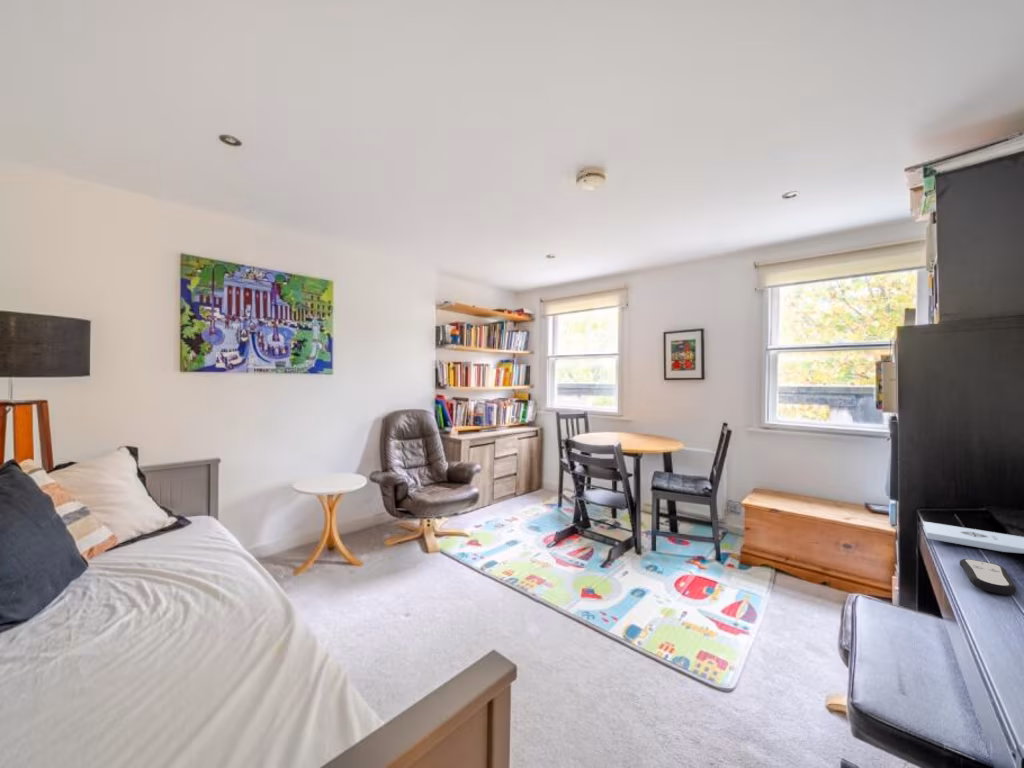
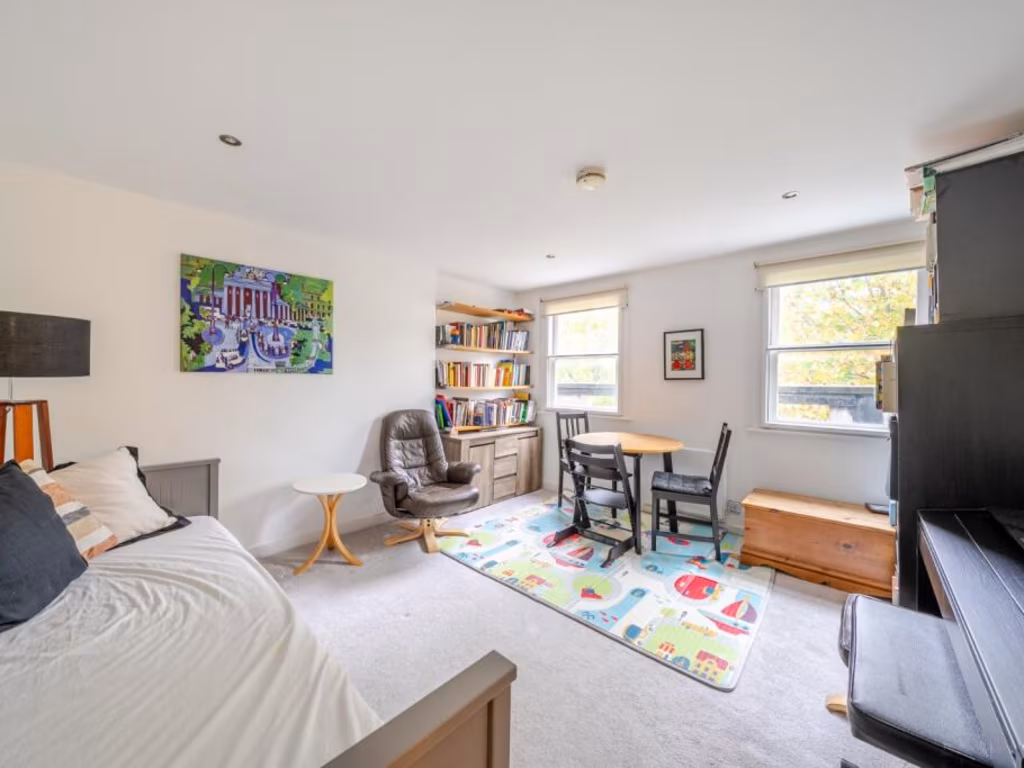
- remote control [959,558,1017,596]
- notepad [922,521,1024,554]
